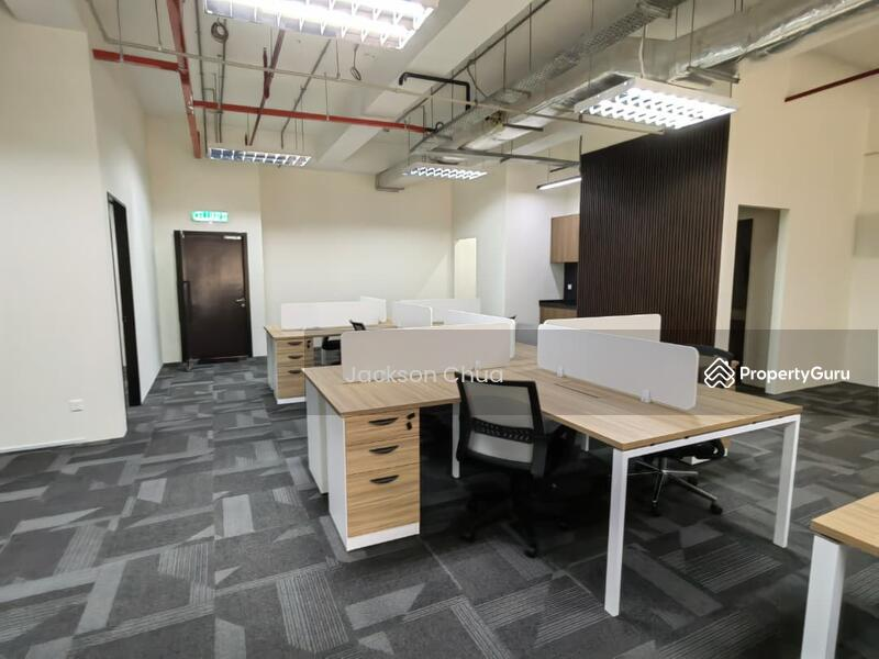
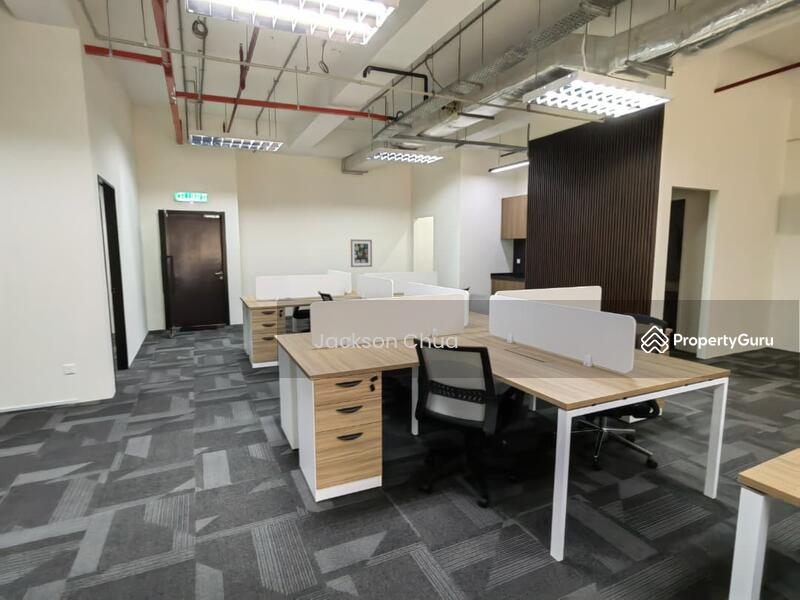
+ wall art [350,239,373,268]
